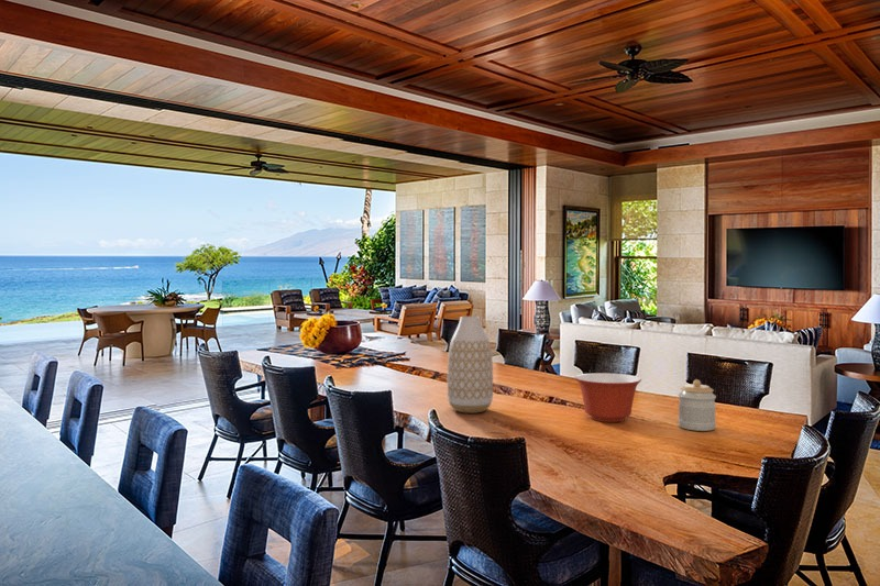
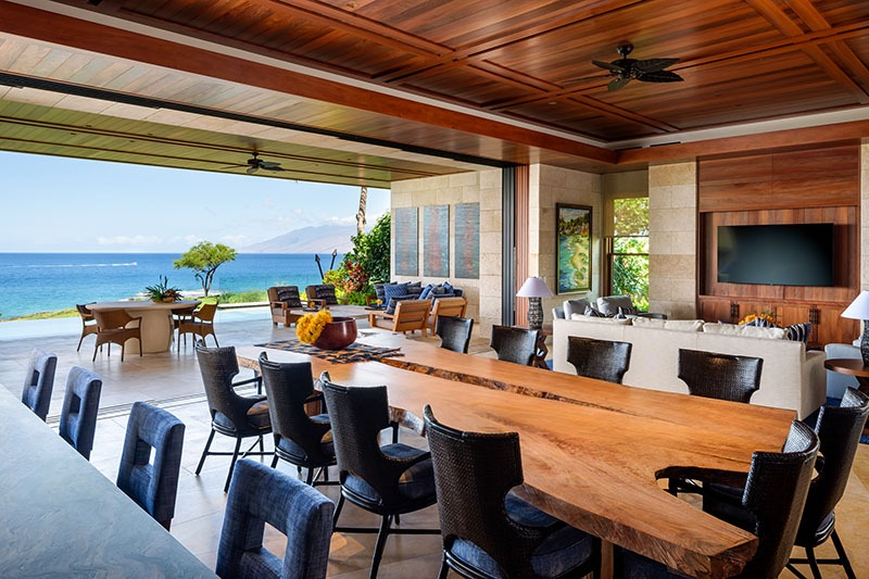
- mixing bowl [574,372,642,423]
- vase [447,316,494,414]
- jar [678,378,717,432]
